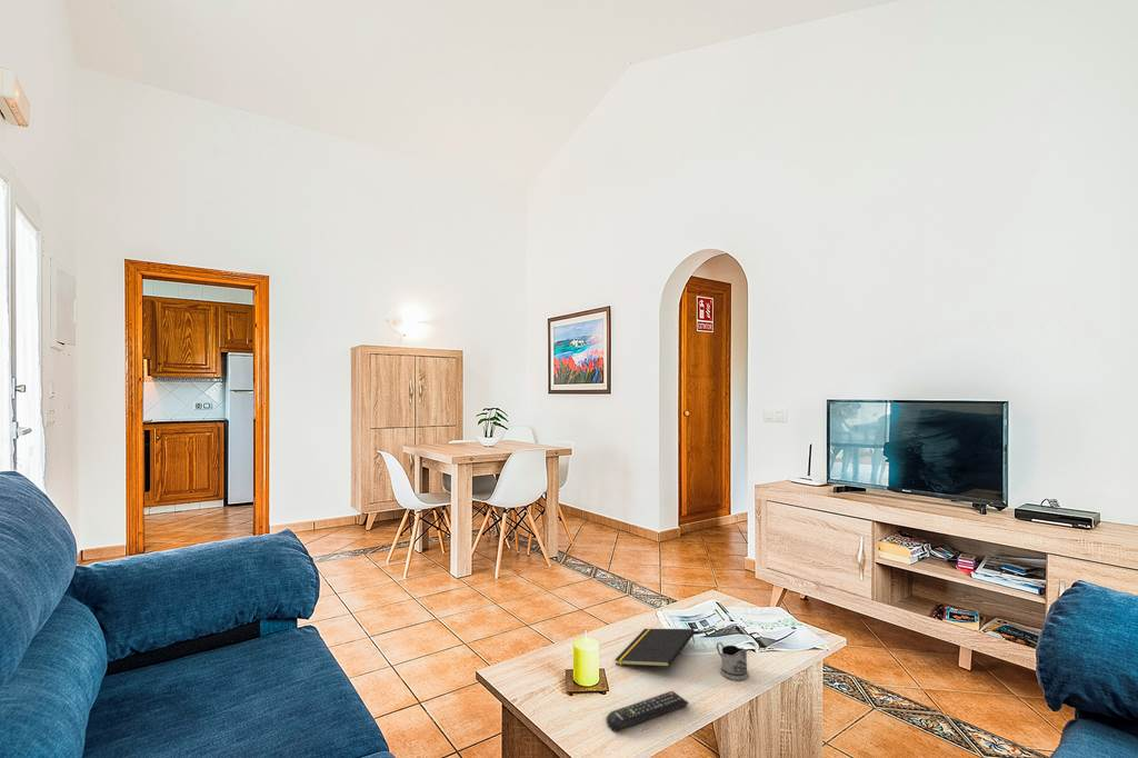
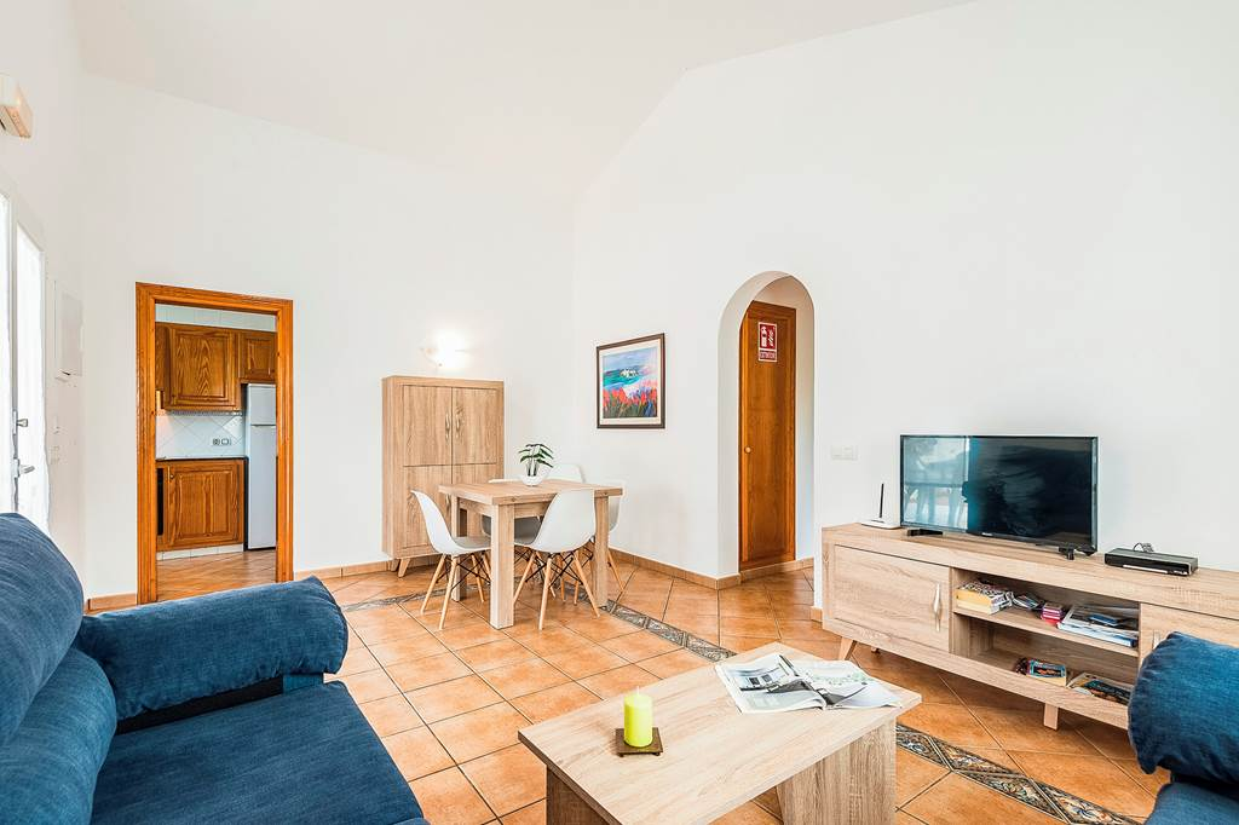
- remote control [606,690,690,732]
- tea glass holder [716,641,749,681]
- notepad [613,627,696,668]
